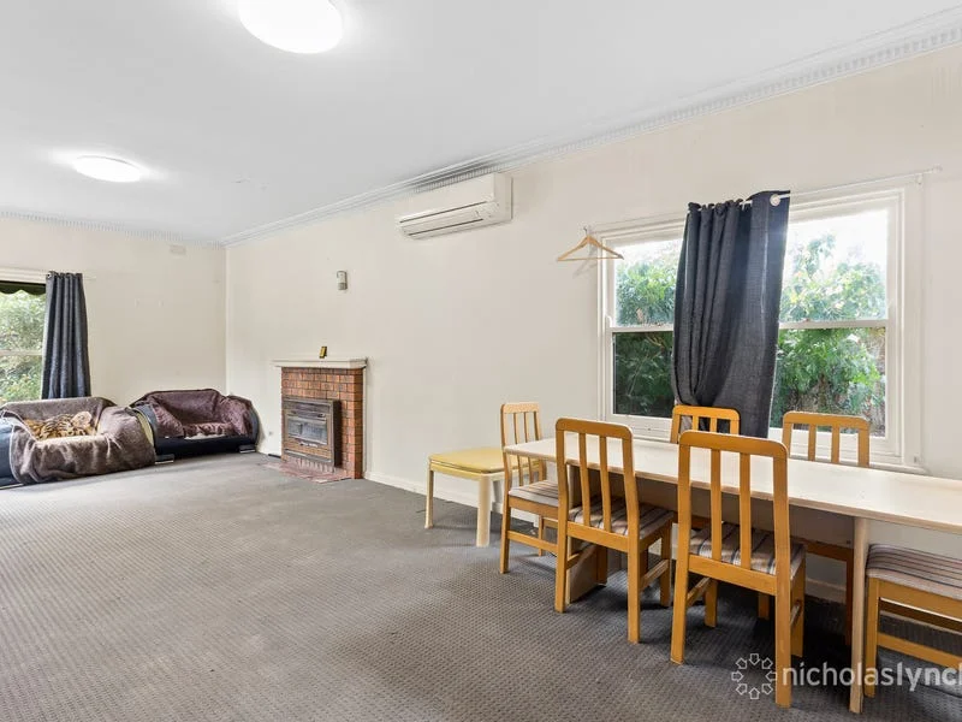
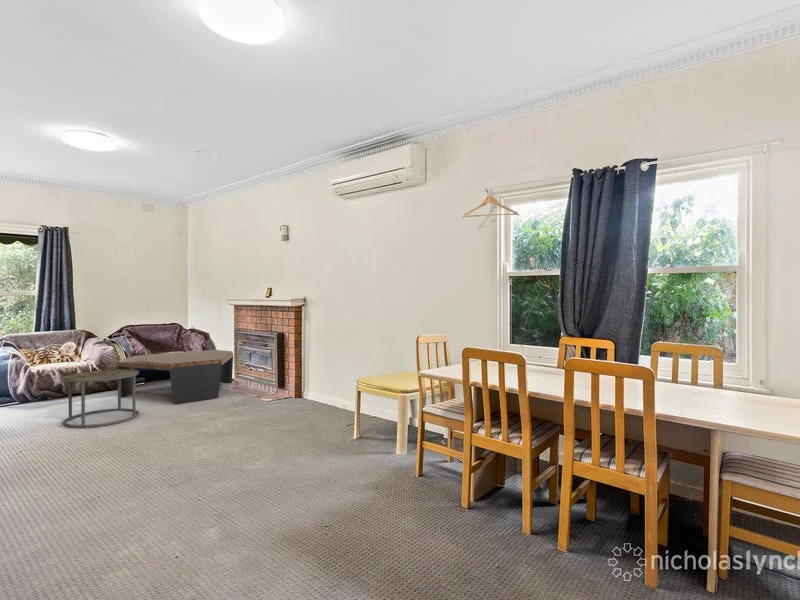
+ side table [62,368,140,429]
+ coffee table [117,349,234,405]
